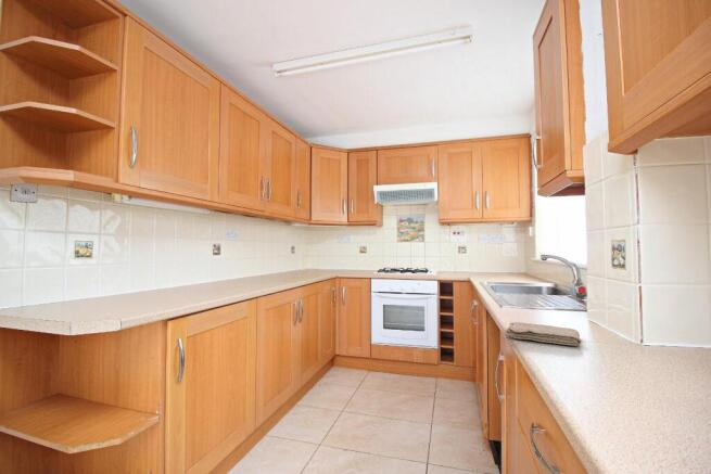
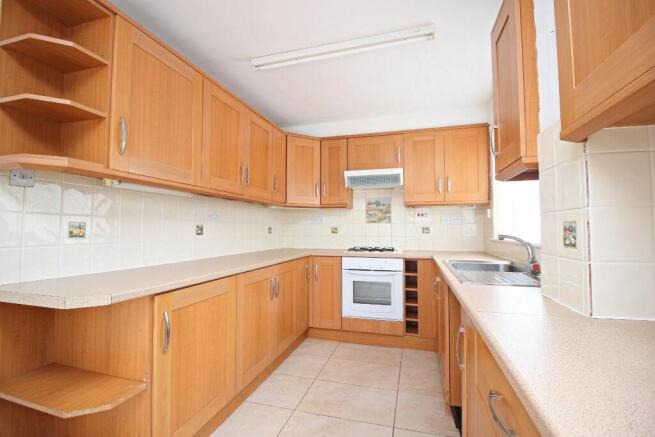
- washcloth [505,321,583,347]
